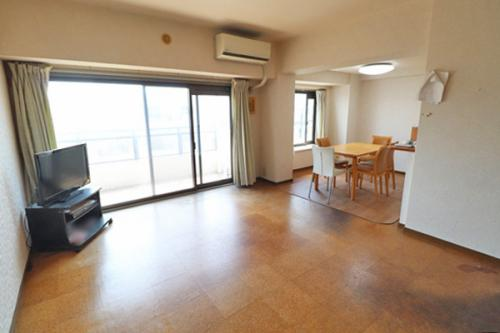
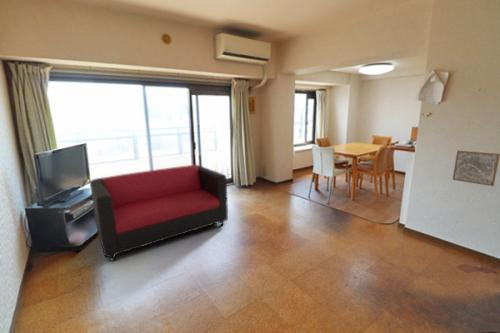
+ sofa [89,164,229,262]
+ wall art [452,149,500,187]
